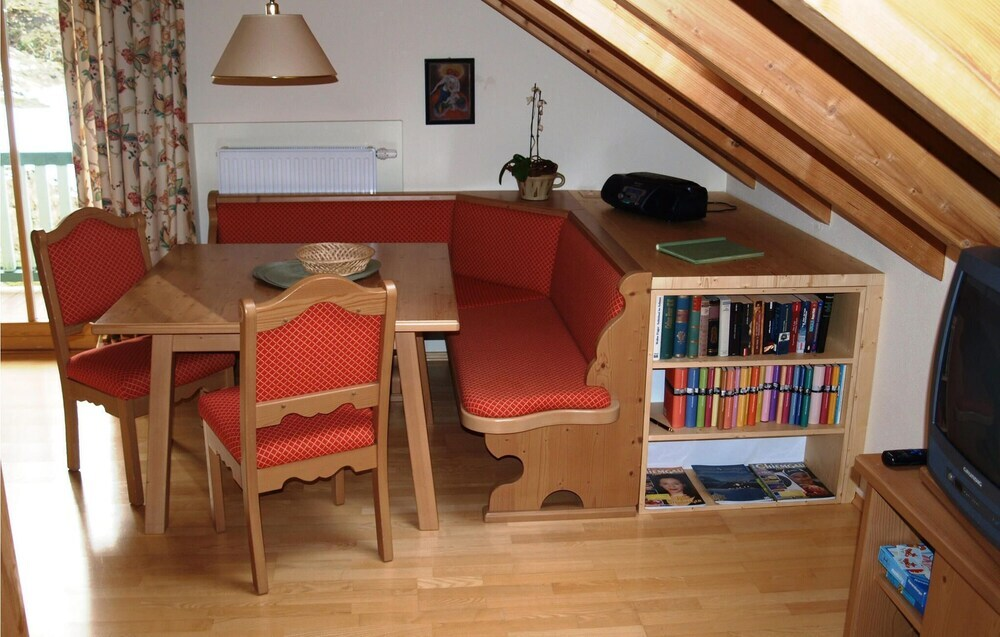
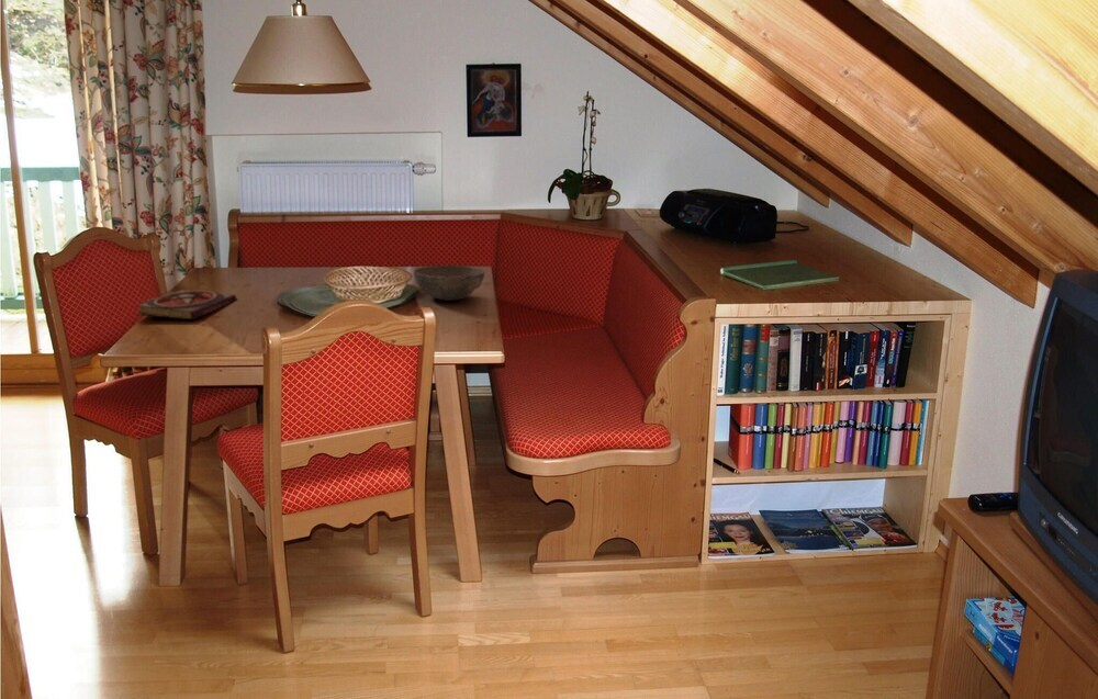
+ bowl [413,264,486,302]
+ book [135,289,238,320]
